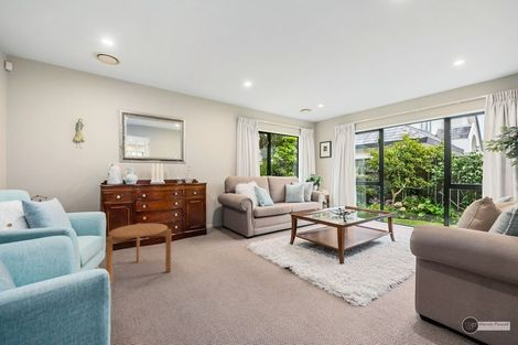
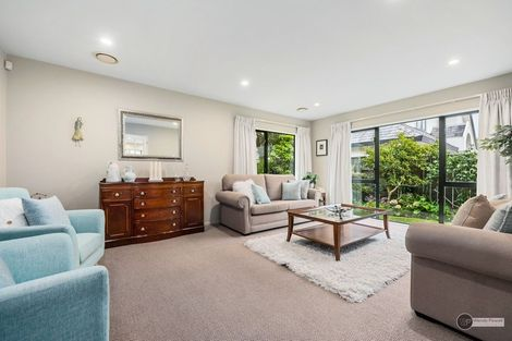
- side table [105,223,172,284]
